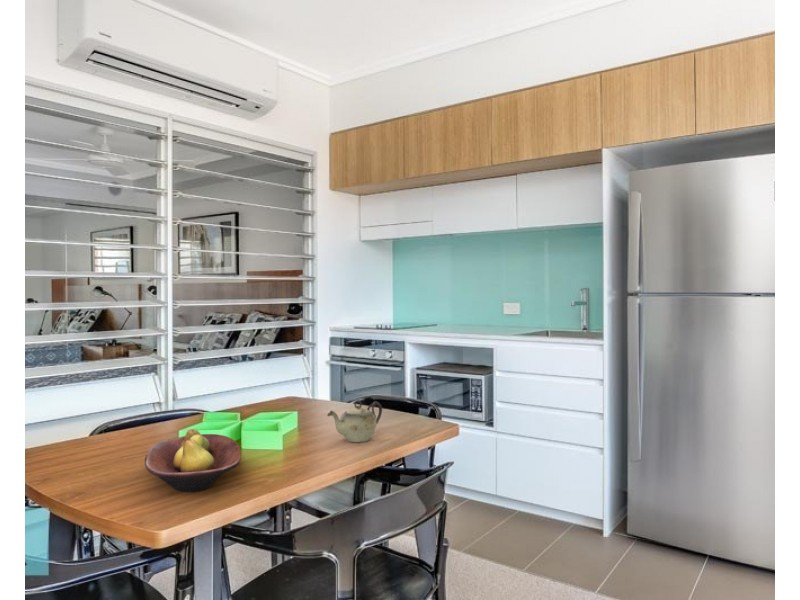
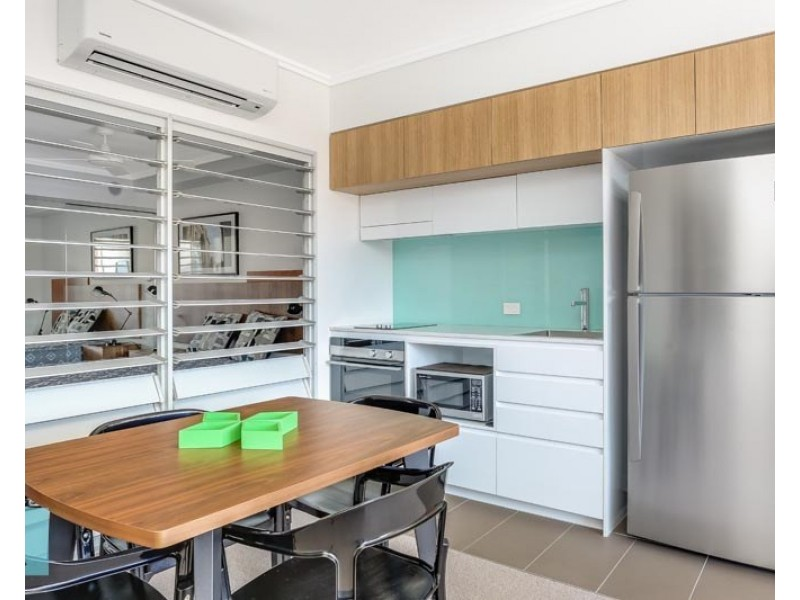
- teapot [326,399,383,443]
- fruit bowl [144,428,242,493]
